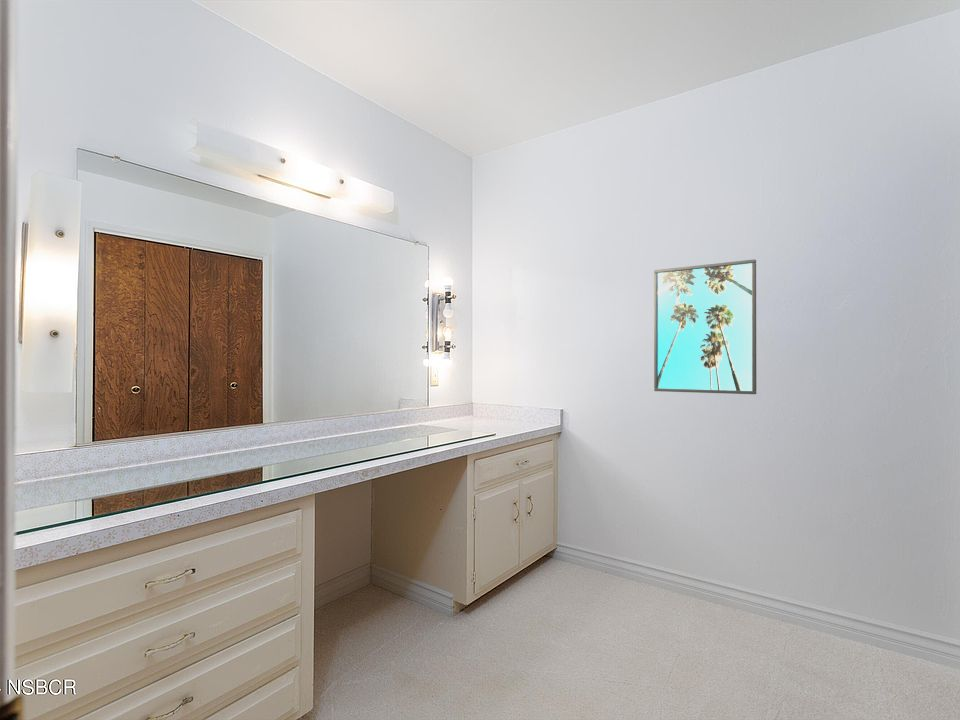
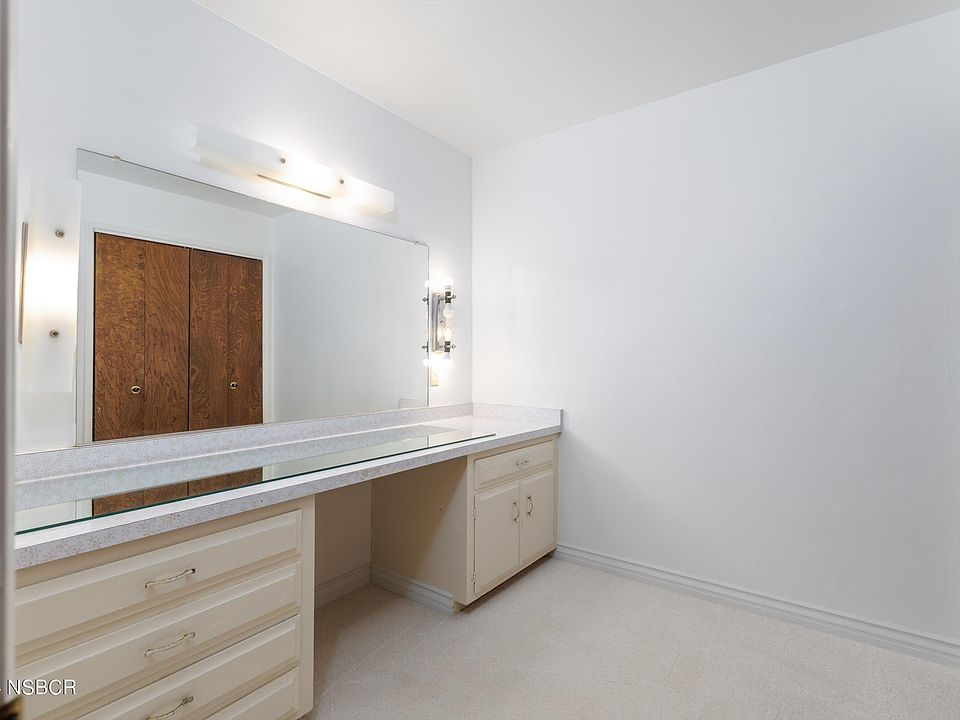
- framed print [653,259,757,395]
